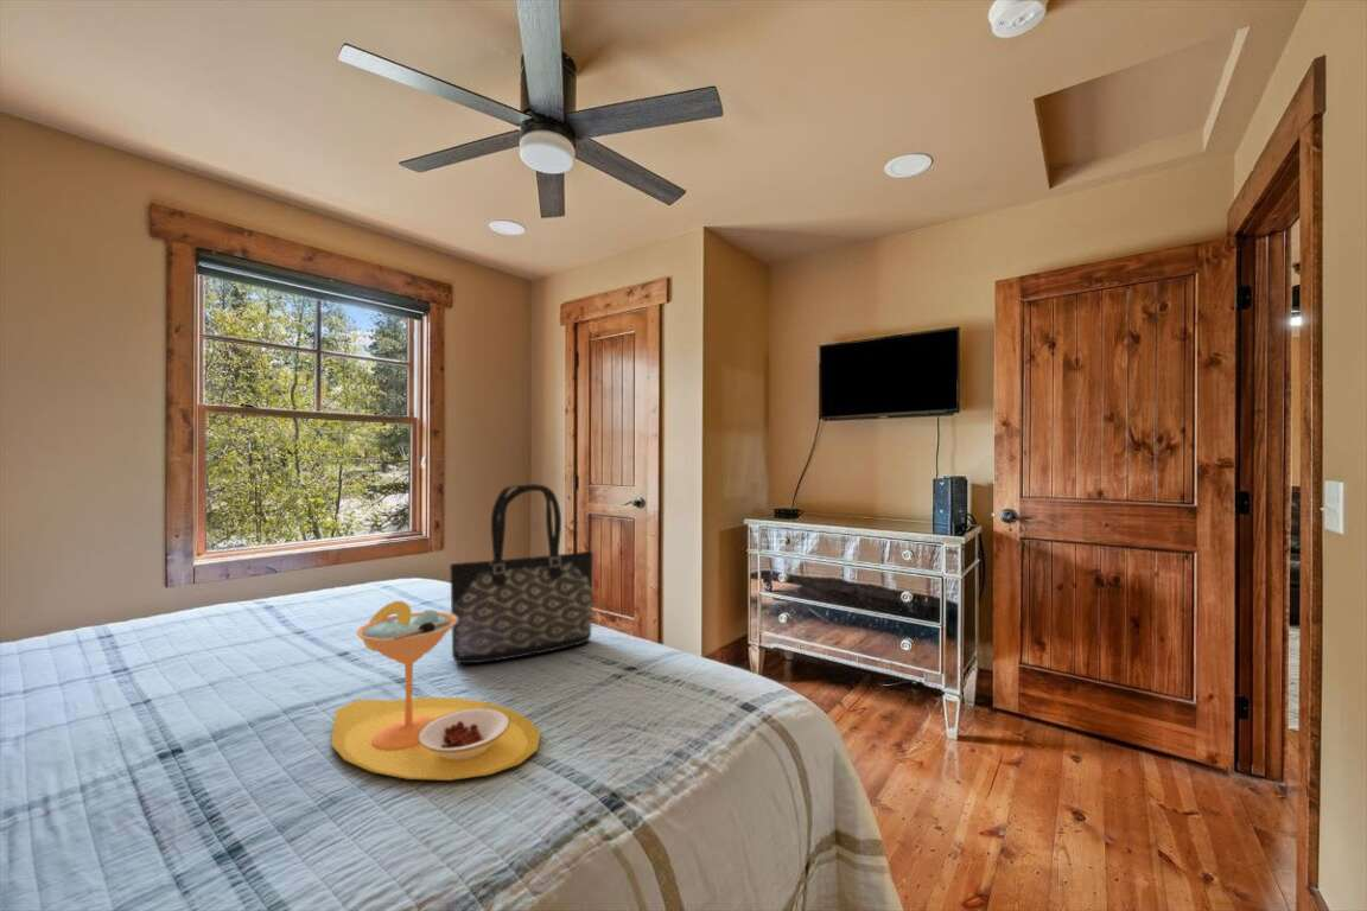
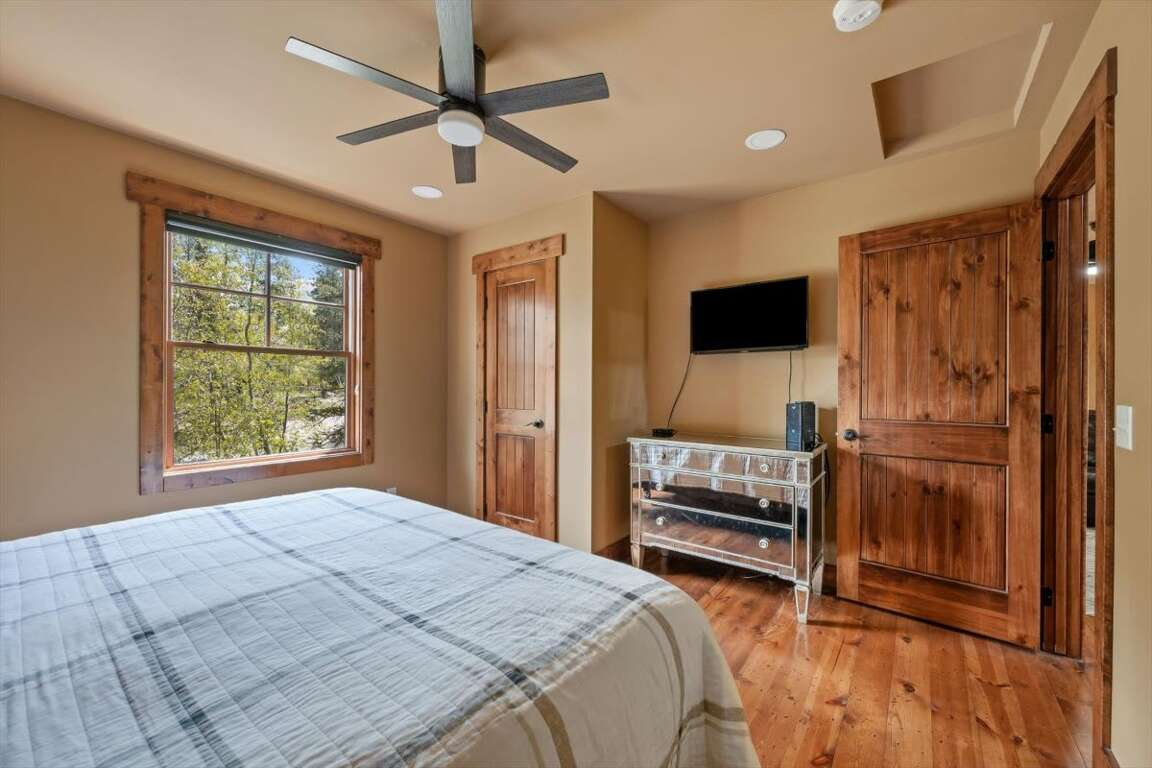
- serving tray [331,600,541,782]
- tote bag [449,483,593,664]
